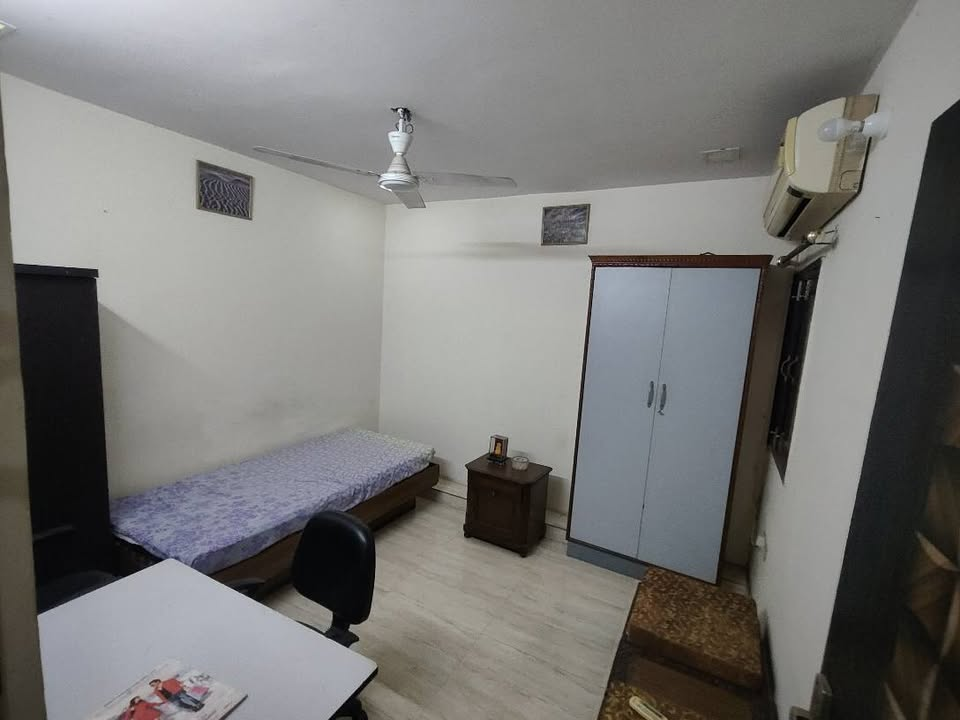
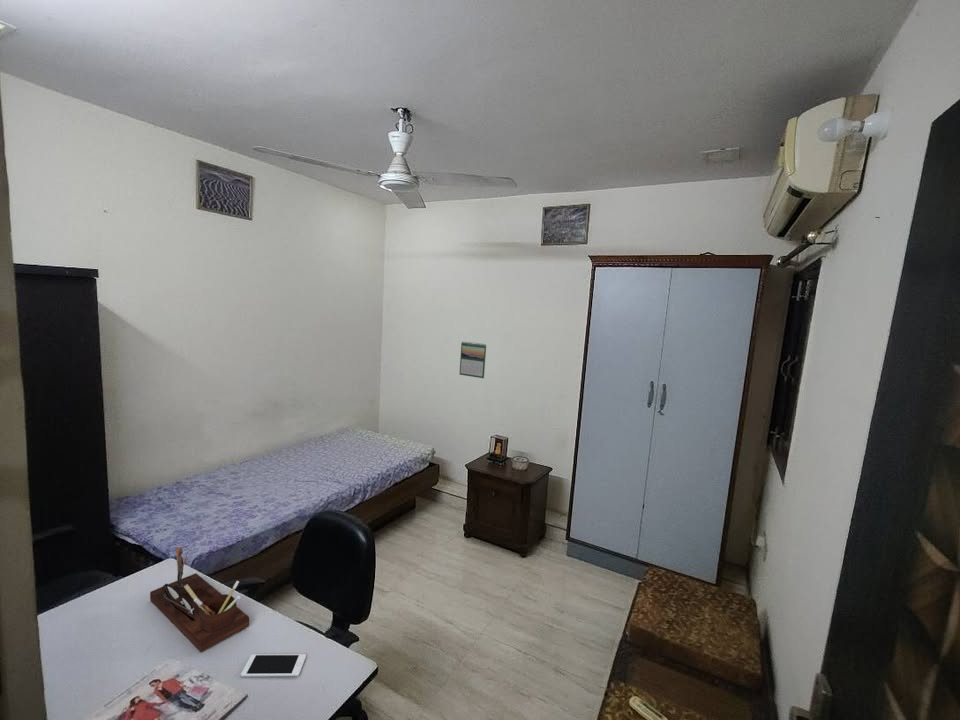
+ calendar [458,341,487,379]
+ desk organizer [149,546,250,653]
+ cell phone [240,653,307,678]
